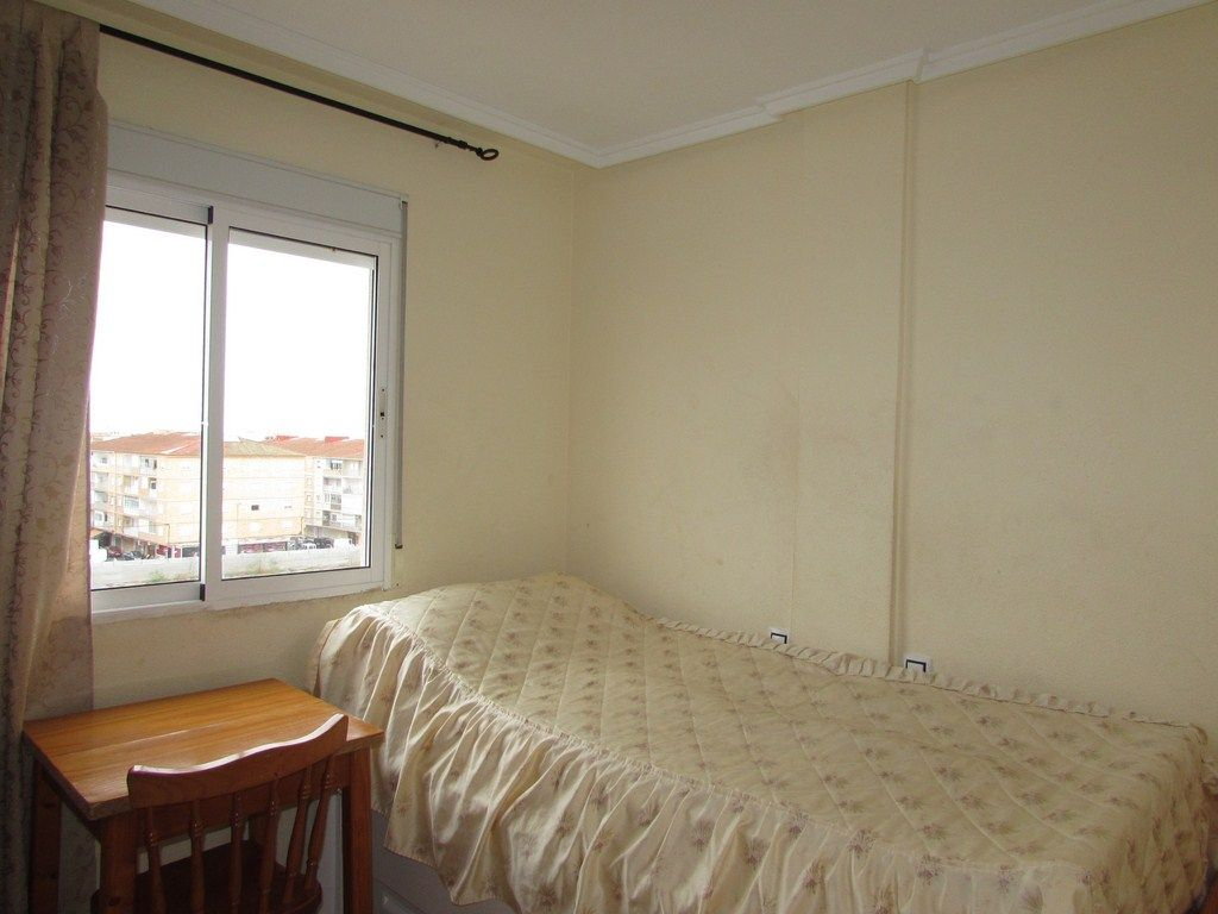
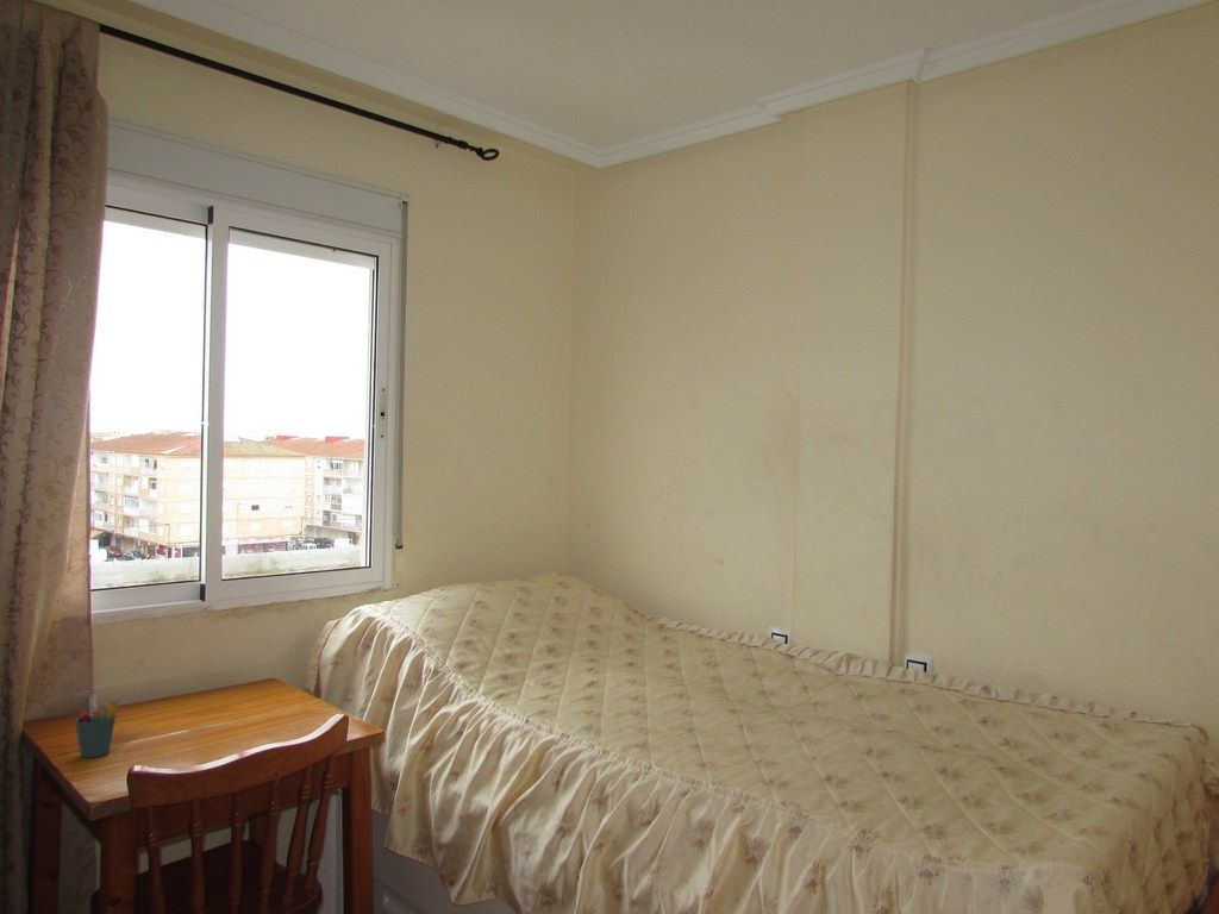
+ pen holder [74,693,119,759]
